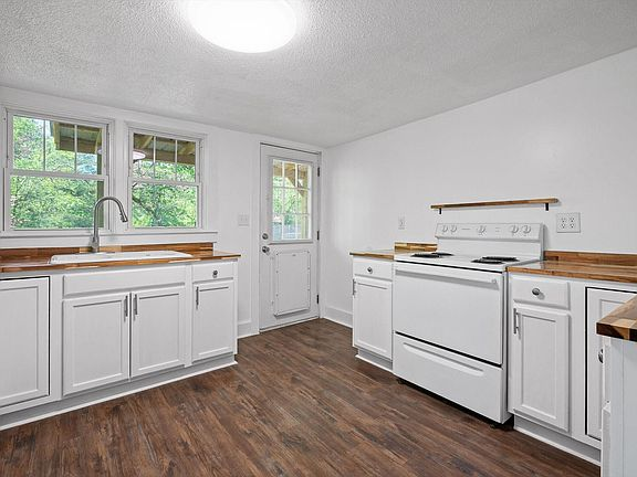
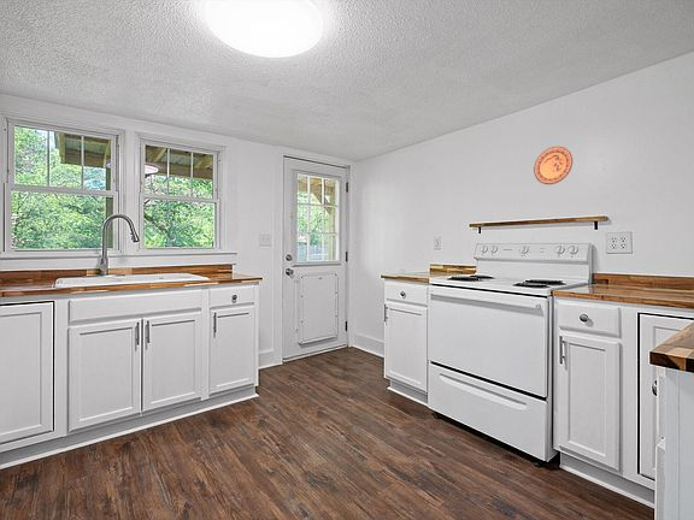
+ decorative plate [533,146,574,185]
